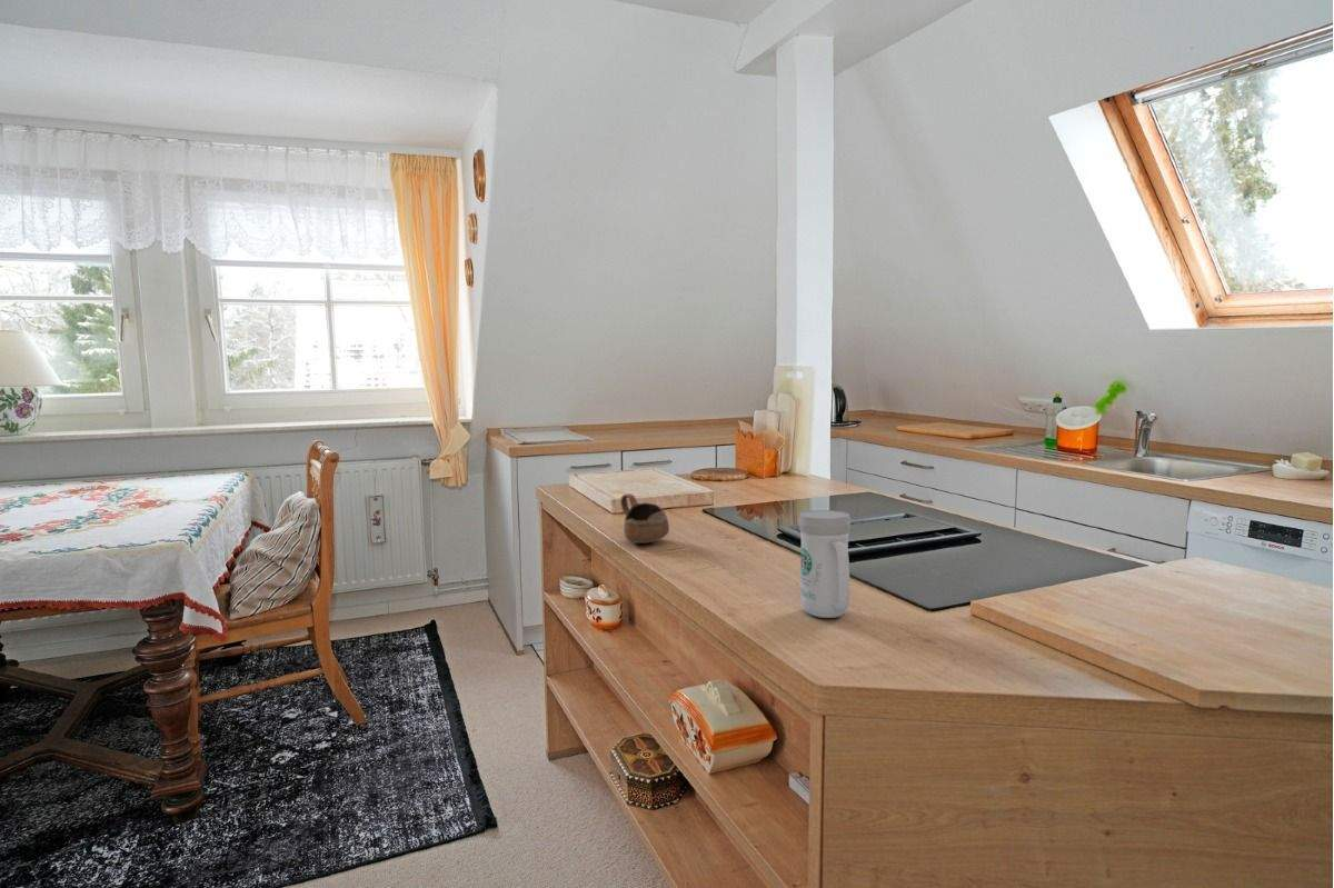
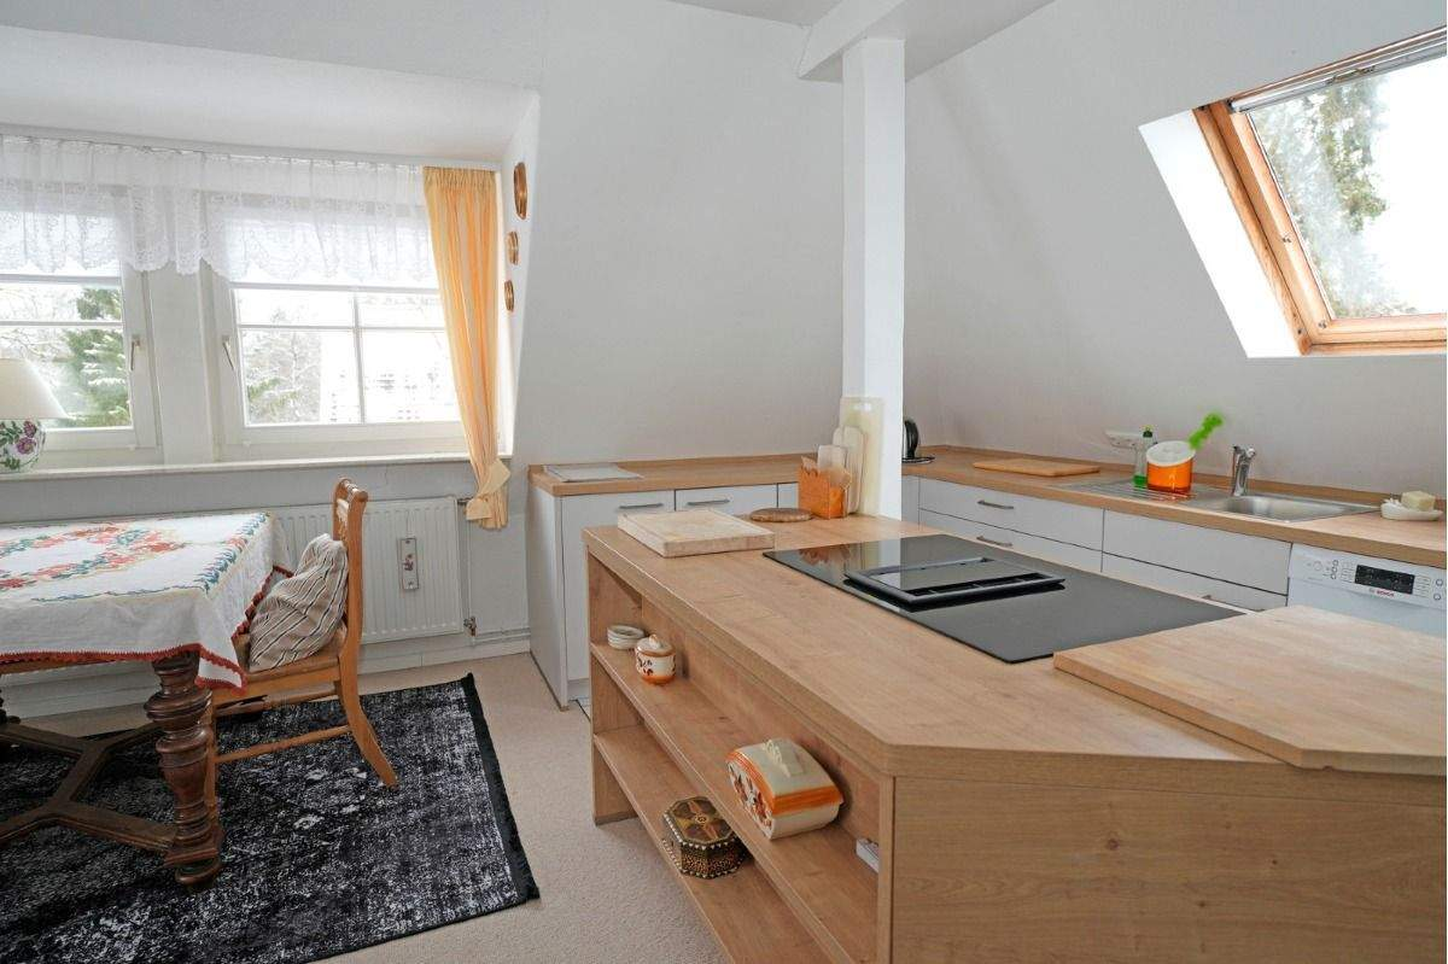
- mug [797,509,852,619]
- cup [619,492,670,545]
